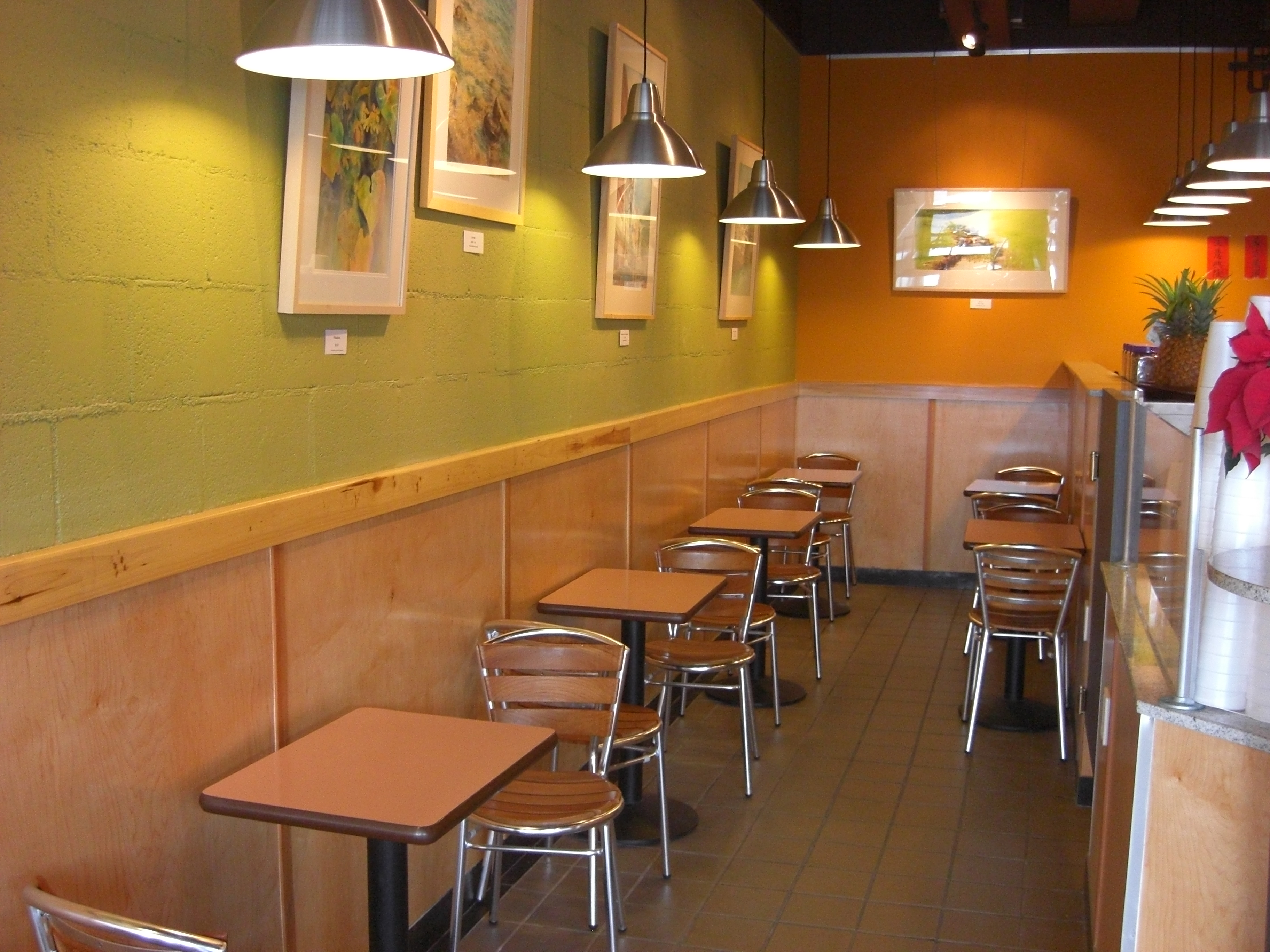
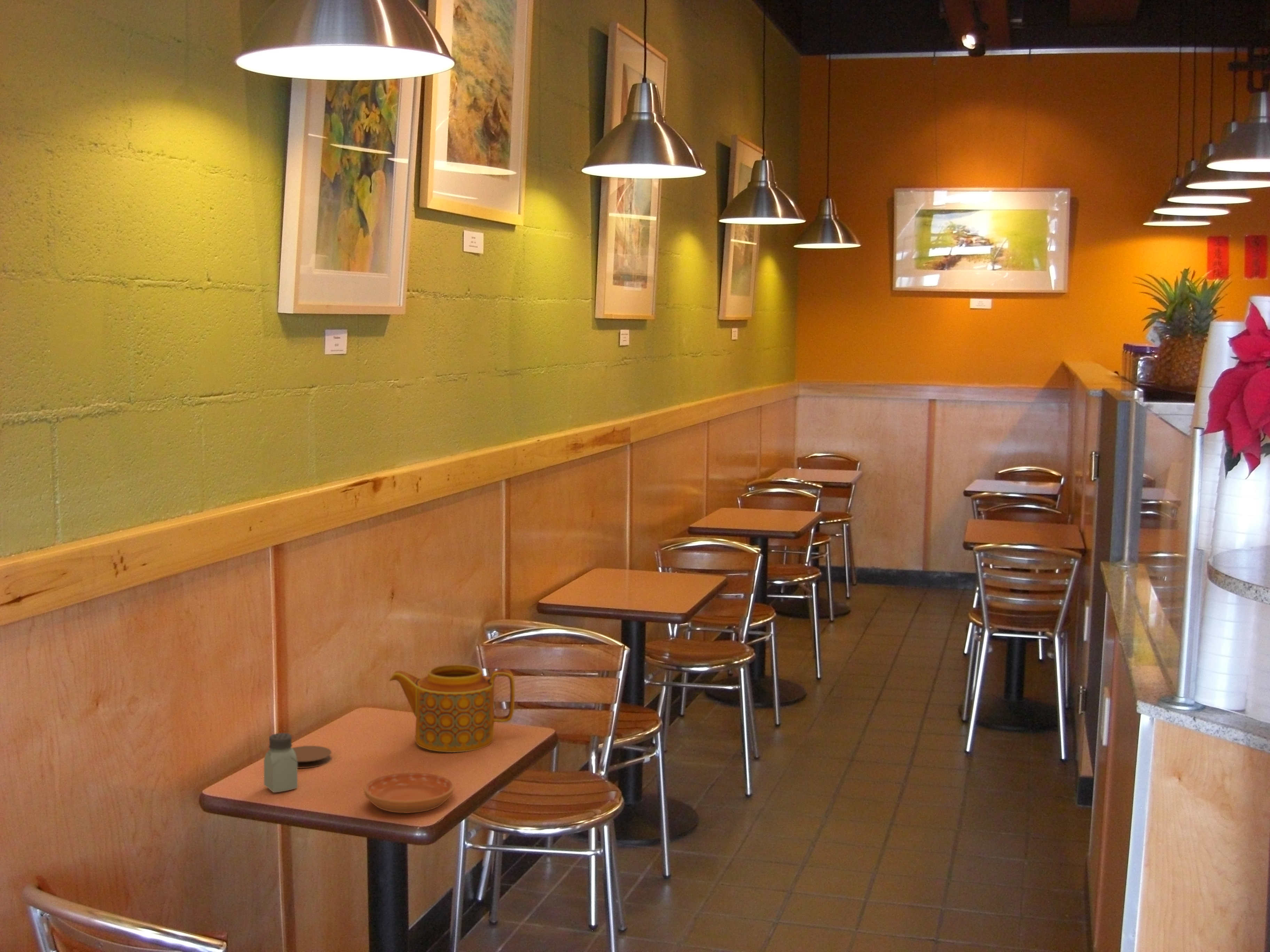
+ saucer [364,772,454,814]
+ saltshaker [264,732,298,793]
+ teapot [389,664,515,753]
+ coaster [292,745,332,769]
